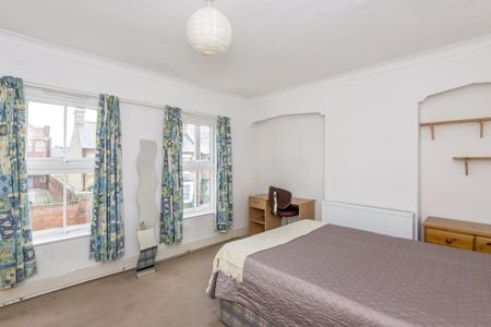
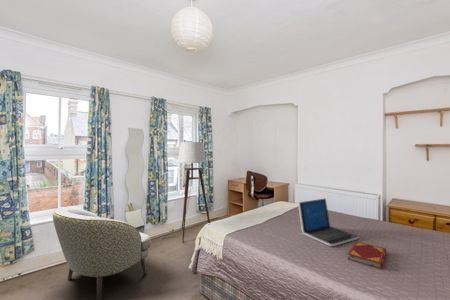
+ hardback book [347,240,387,270]
+ laptop [297,197,359,247]
+ armchair [52,206,152,300]
+ floor lamp [160,141,211,243]
